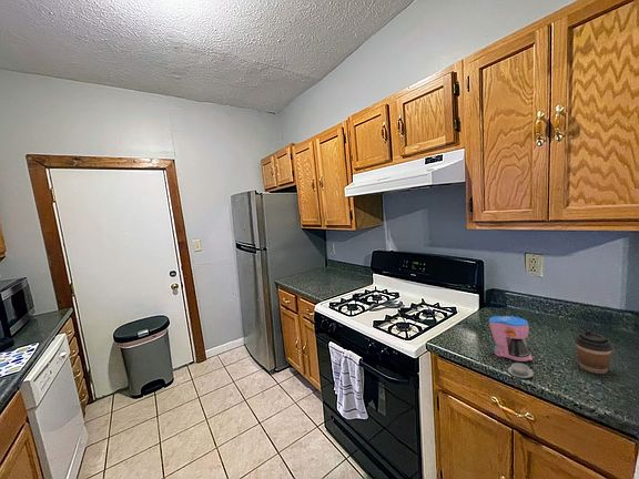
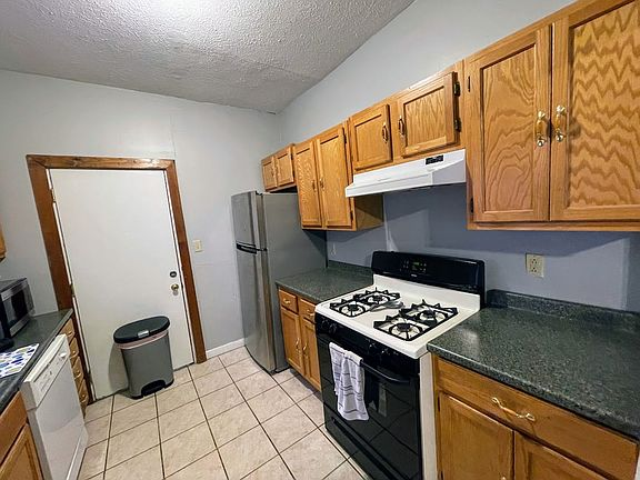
- coffee maker [488,315,535,379]
- coffee cup [574,329,615,375]
